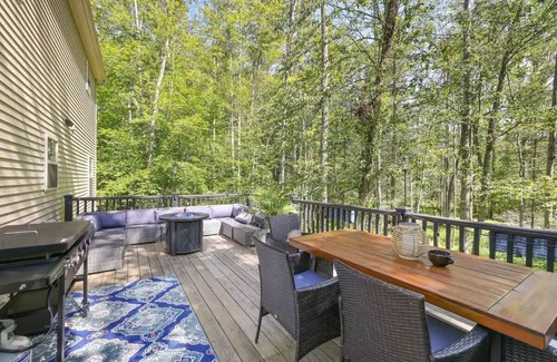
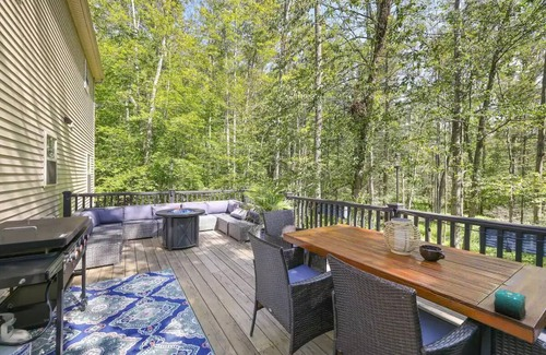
+ candle [492,287,527,321]
